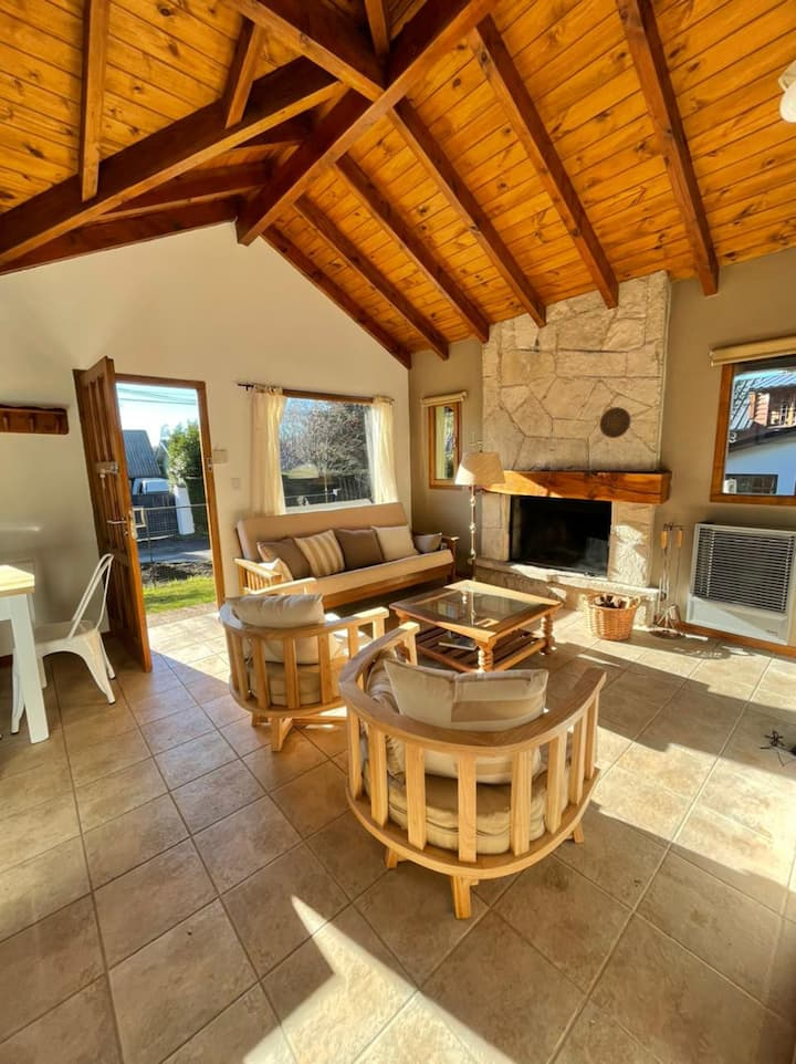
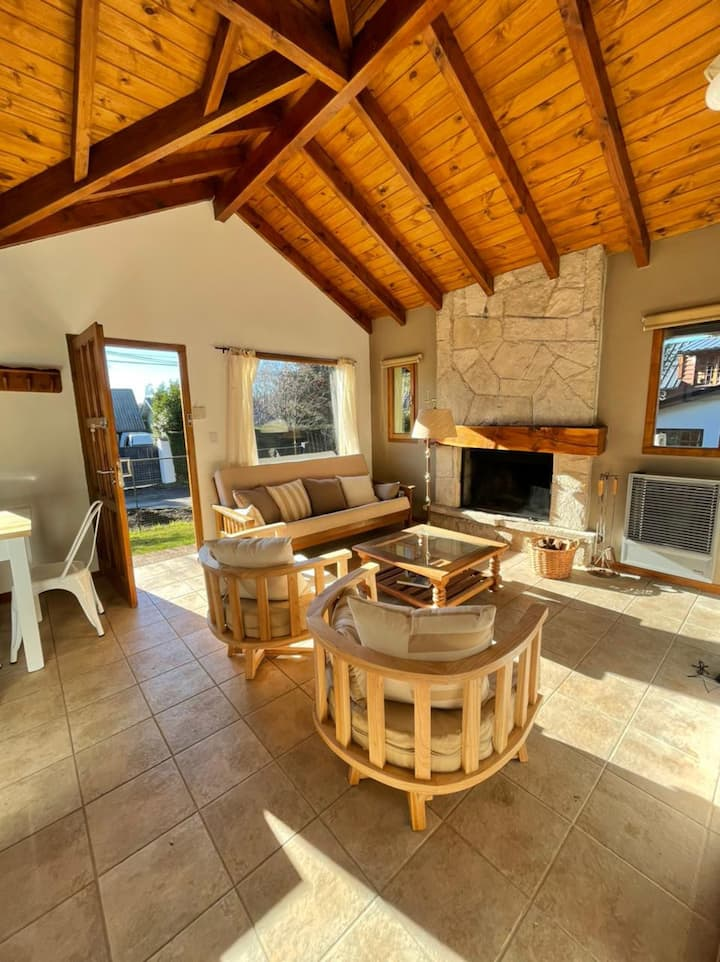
- decorative plate [598,406,632,439]
